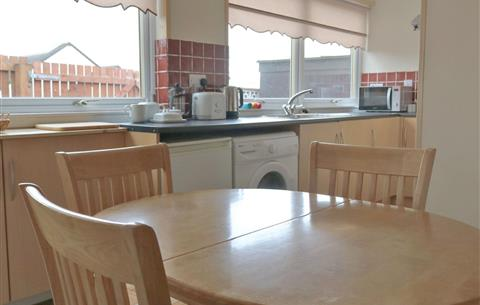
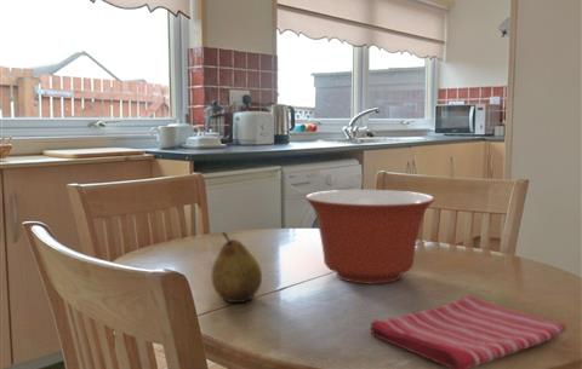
+ mixing bowl [304,189,435,284]
+ dish towel [369,294,567,369]
+ fruit [210,231,263,304]
